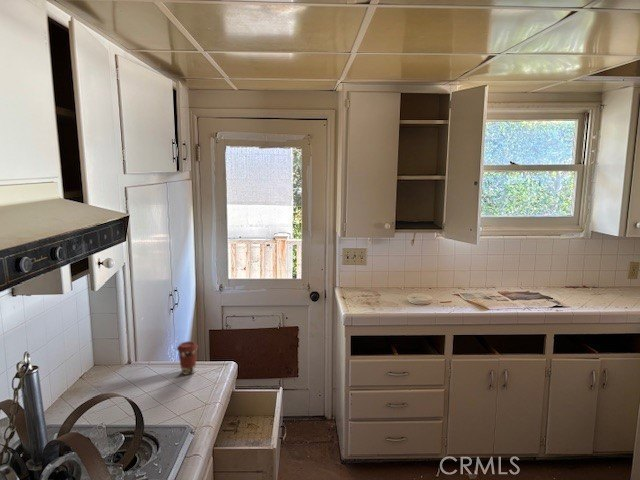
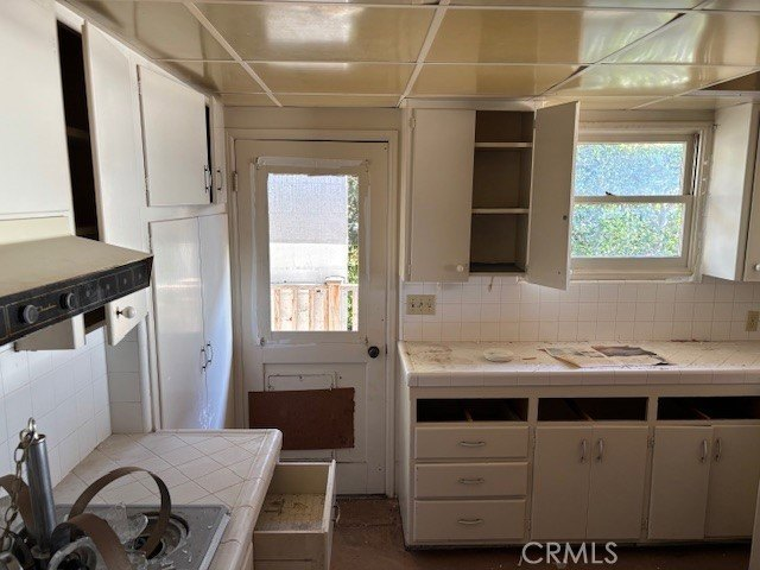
- coffee cup [176,340,199,376]
